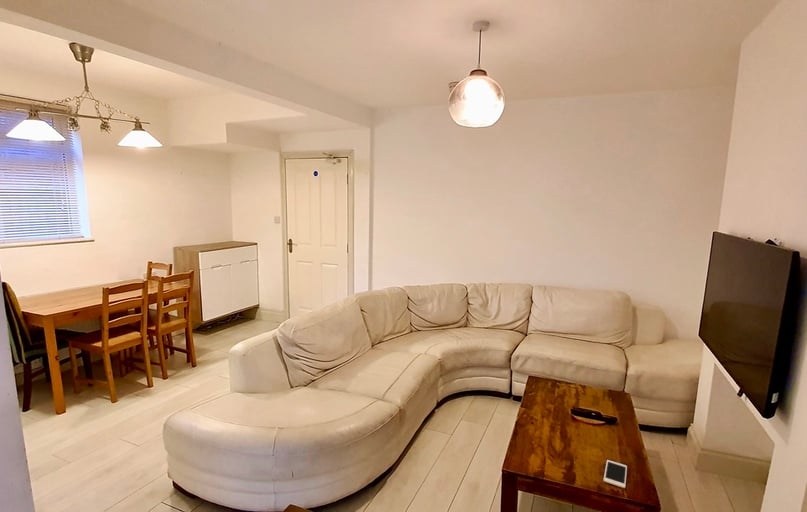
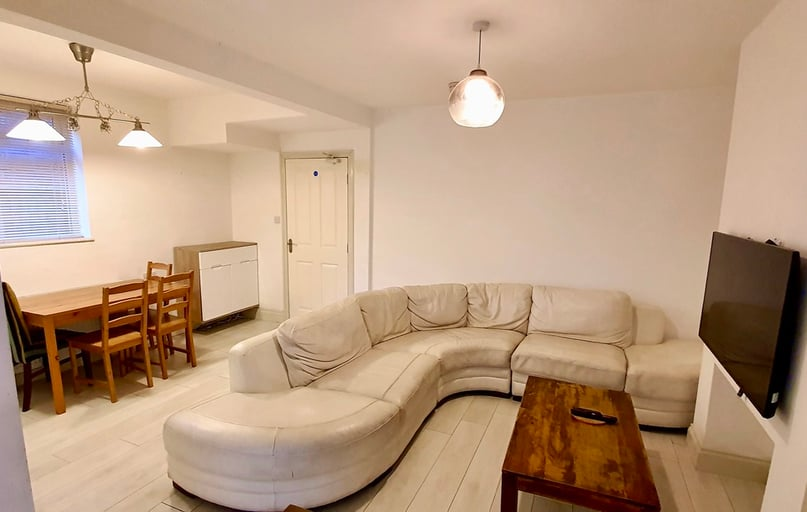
- cell phone [603,459,628,489]
